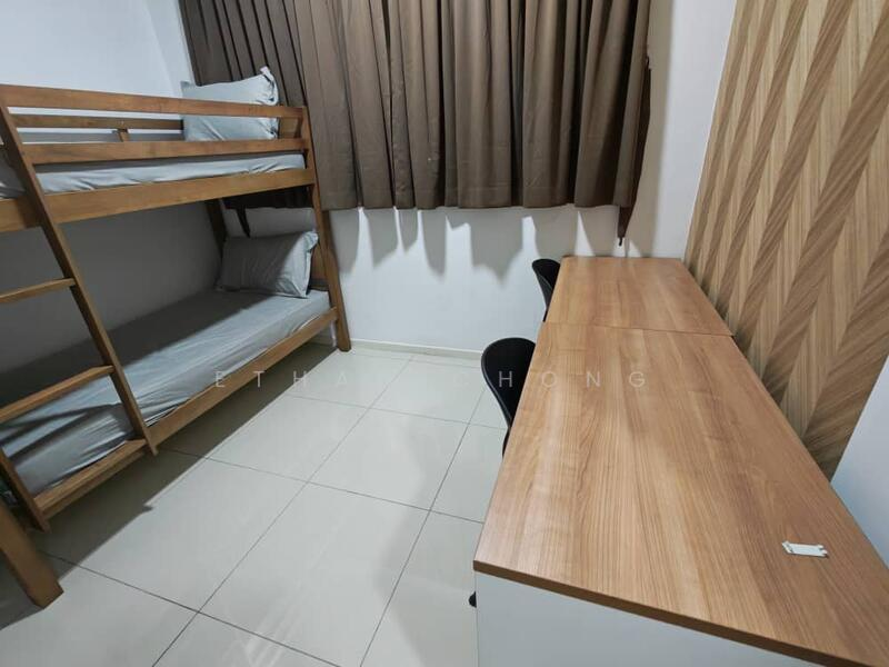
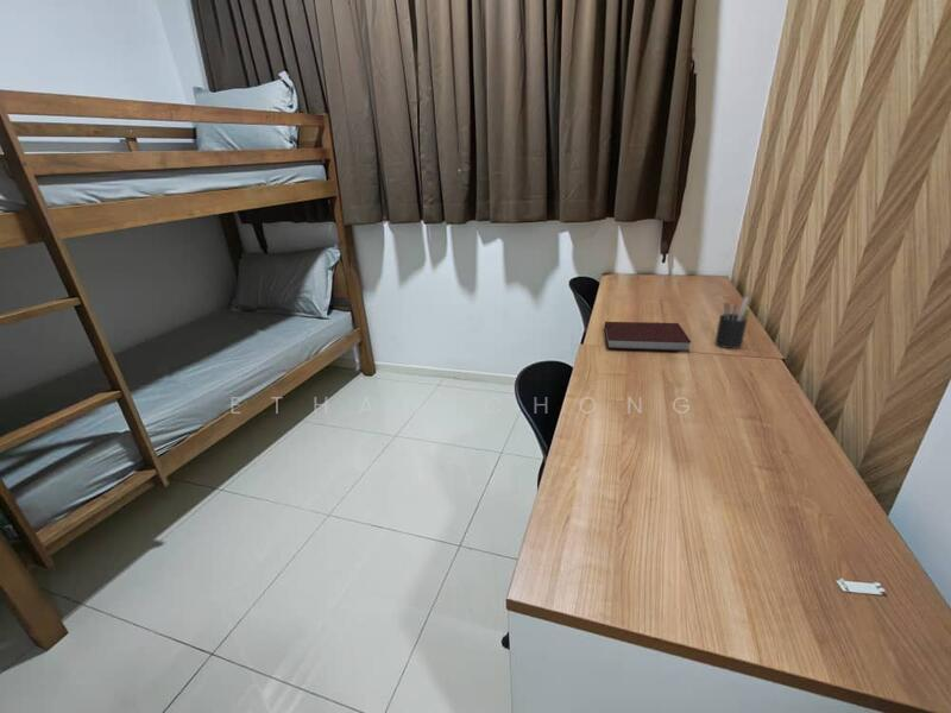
+ pen holder [714,296,752,349]
+ notebook [604,321,692,353]
